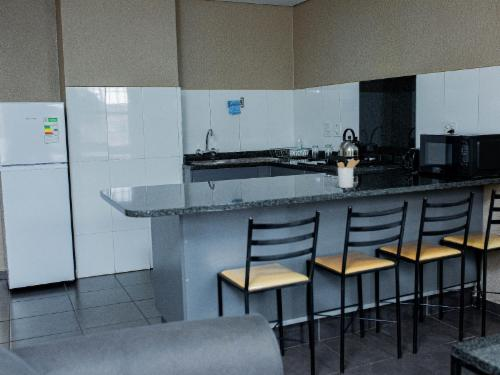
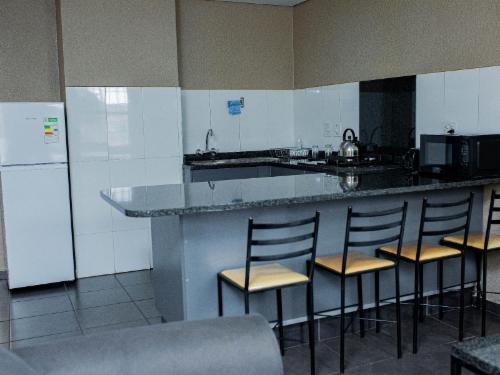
- utensil holder [336,157,360,189]
